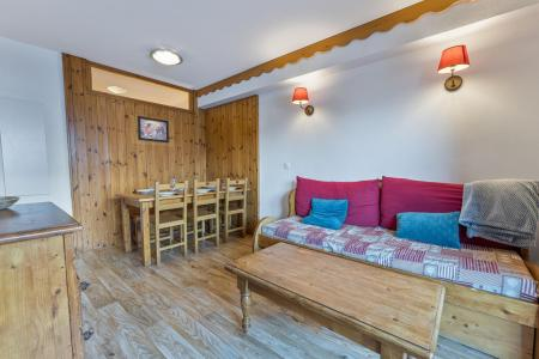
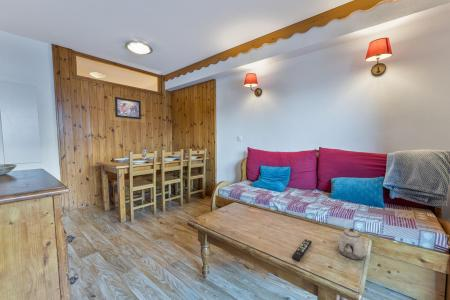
+ remote control [291,238,313,262]
+ teapot [336,228,367,261]
